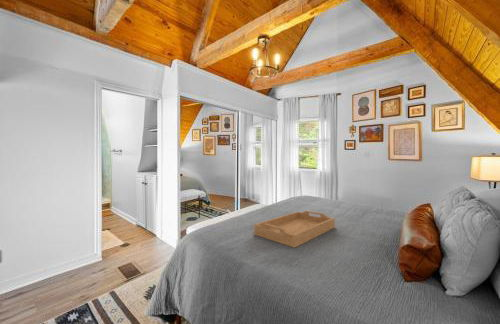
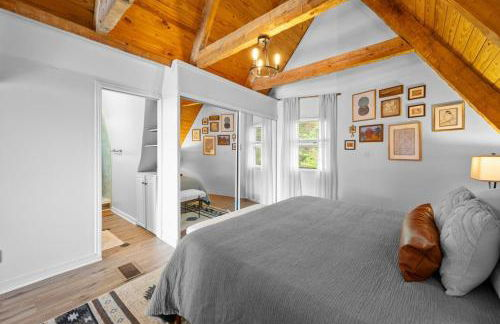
- serving tray [253,210,336,249]
